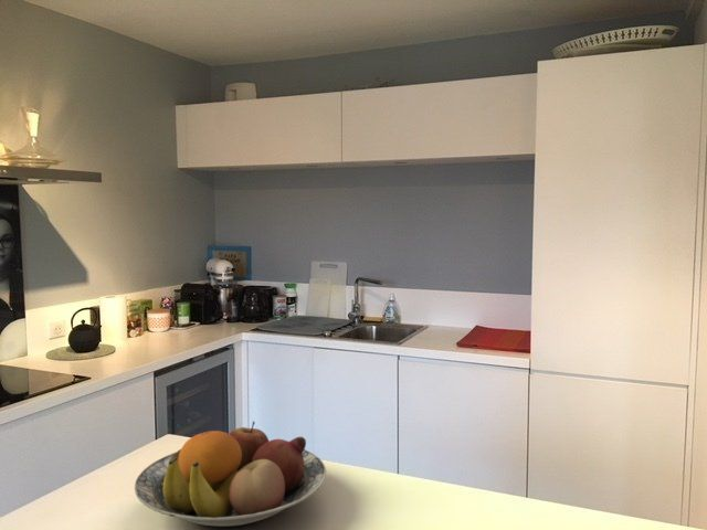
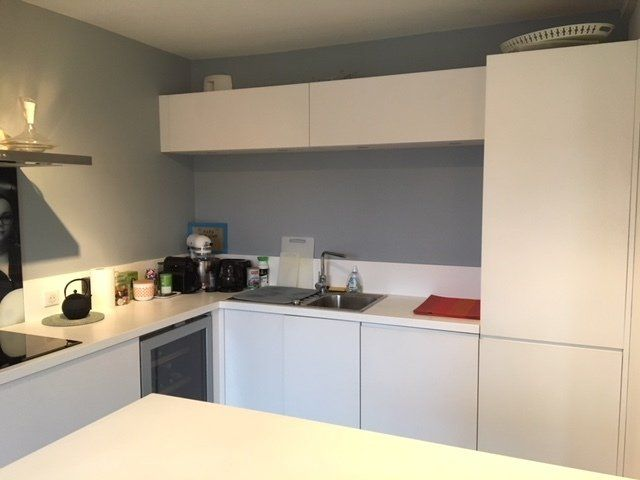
- fruit bowl [134,421,327,528]
